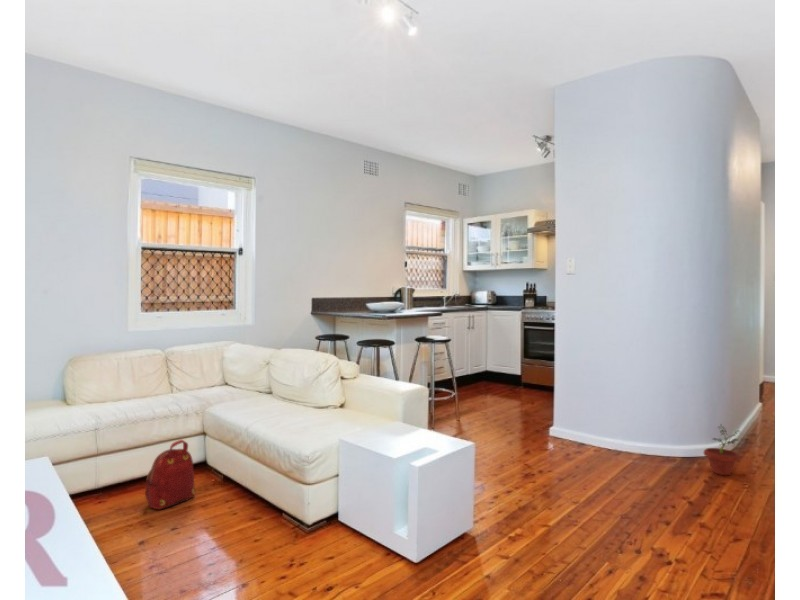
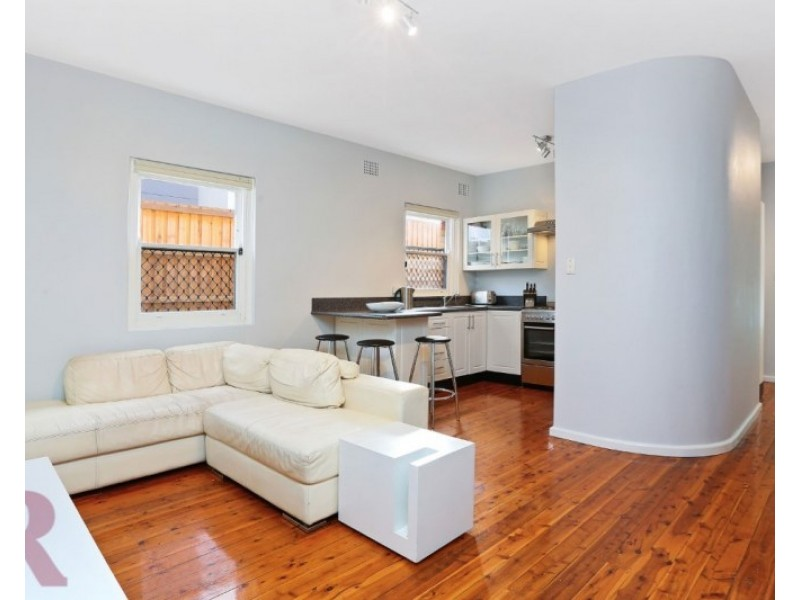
- potted plant [703,423,742,476]
- backpack [144,439,196,511]
